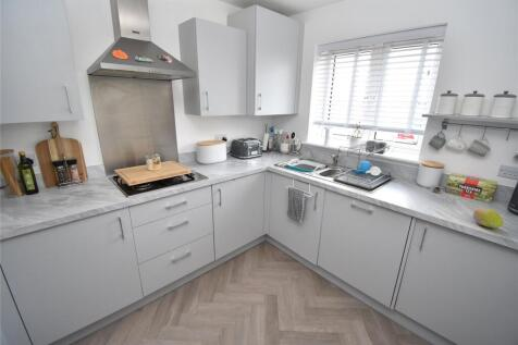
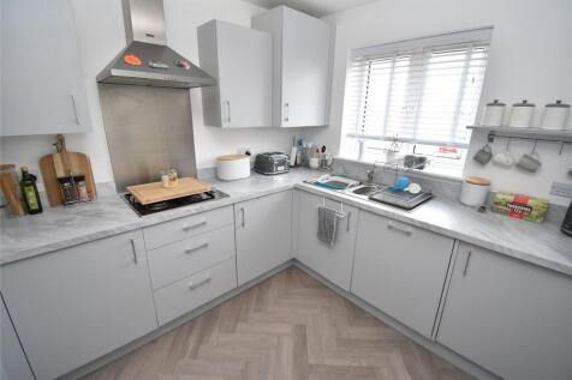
- fruit [471,207,505,230]
